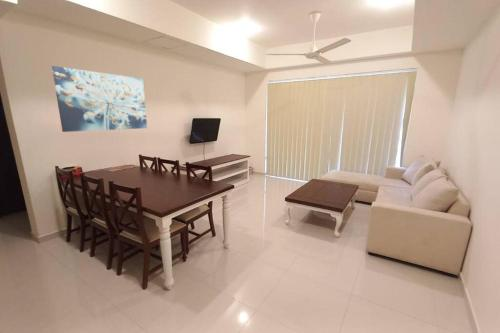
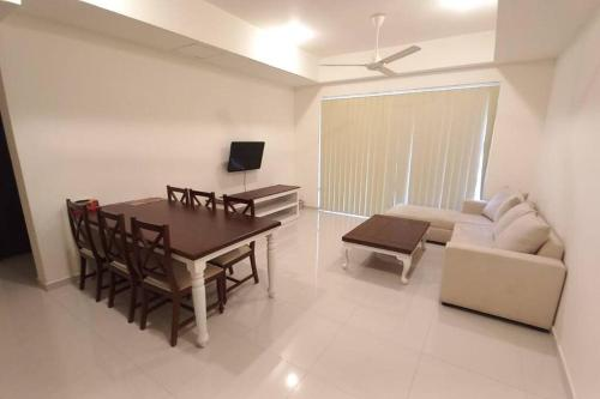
- wall art [51,65,148,133]
